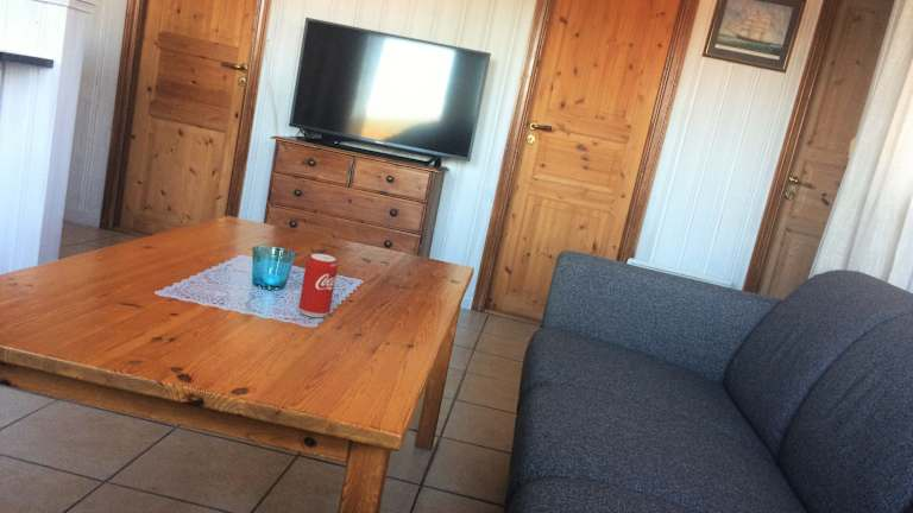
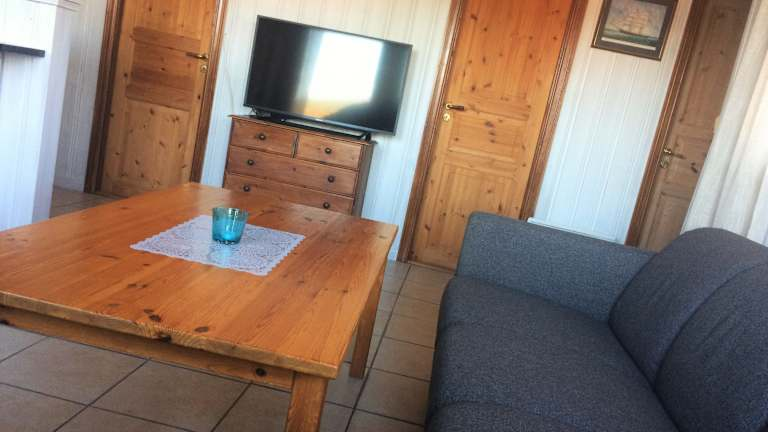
- beverage can [297,253,339,318]
